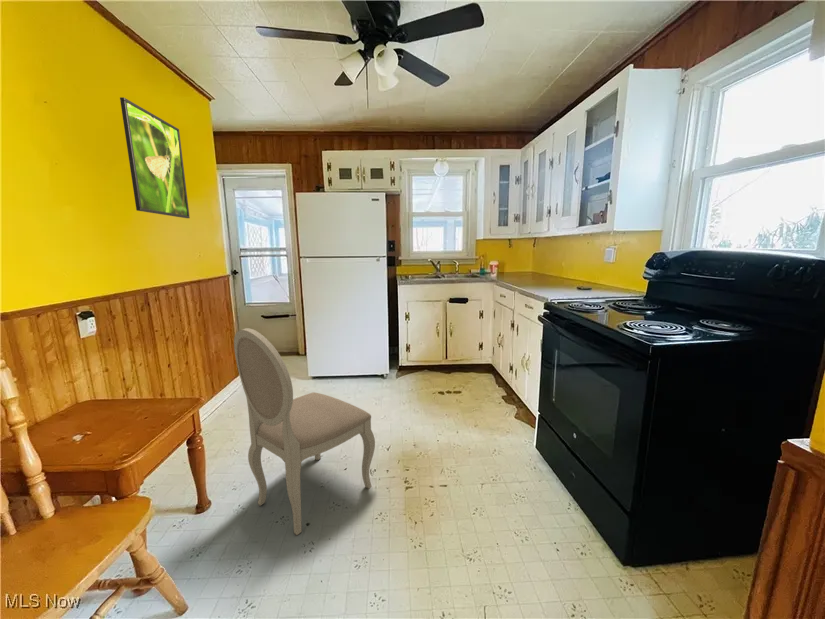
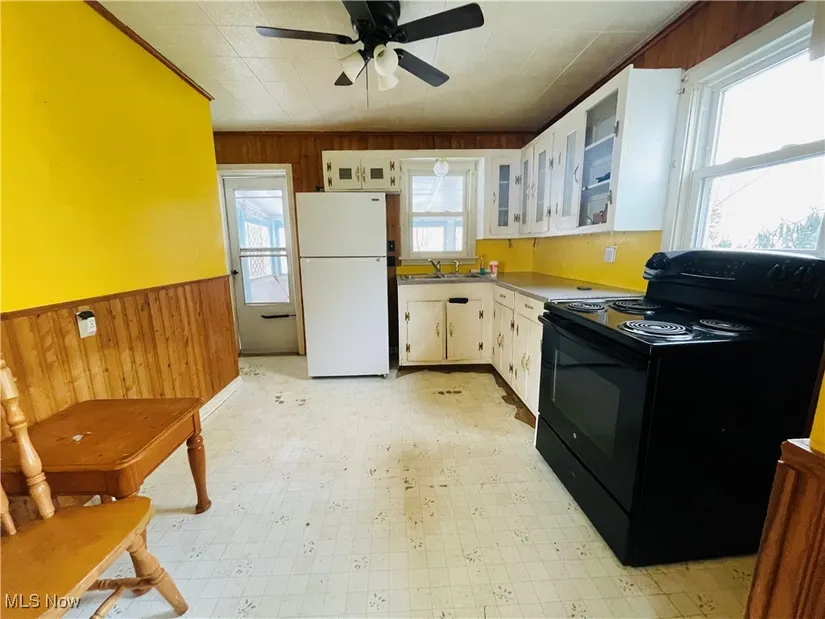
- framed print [119,96,191,219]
- dining chair [233,327,376,536]
